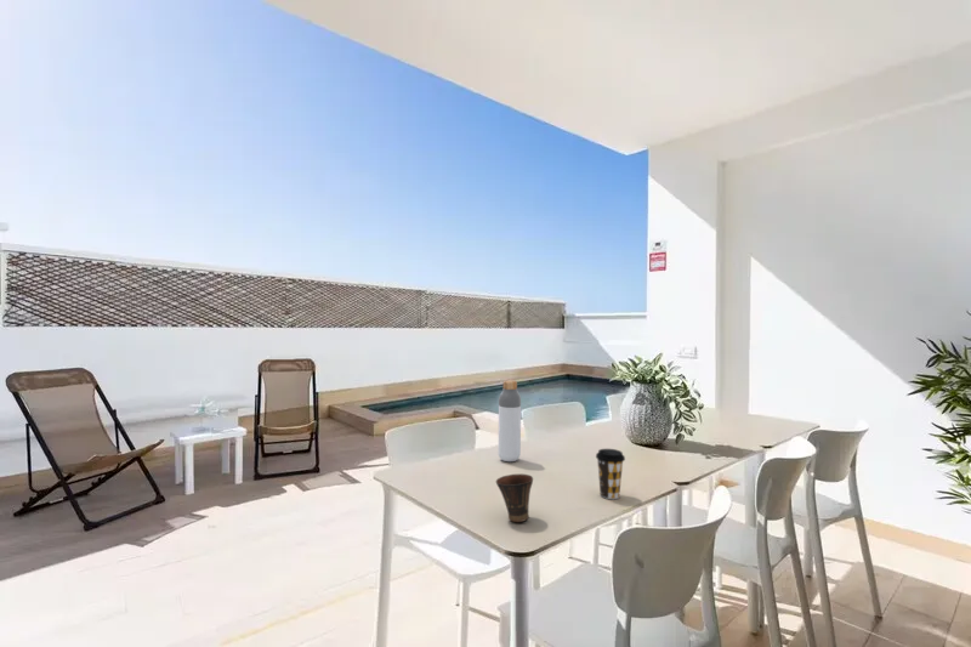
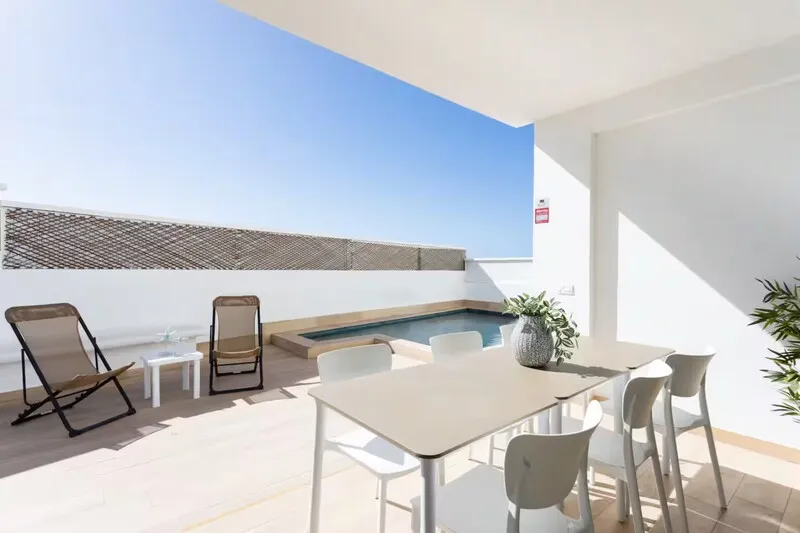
- cup [495,472,534,523]
- bottle [496,379,522,462]
- coffee cup [595,448,626,500]
